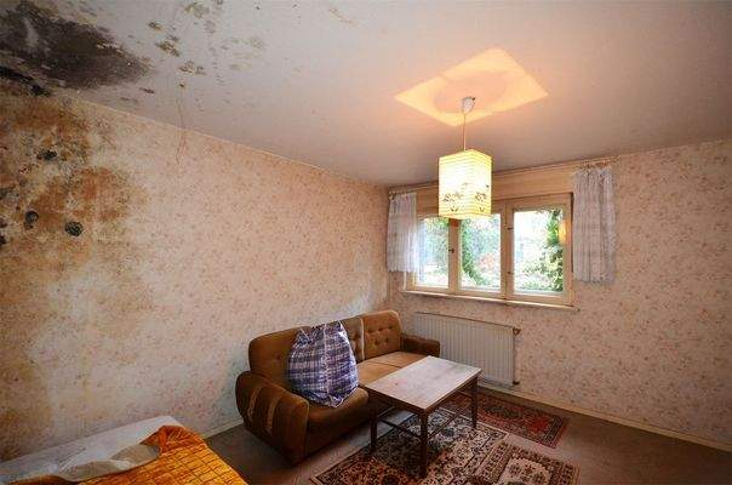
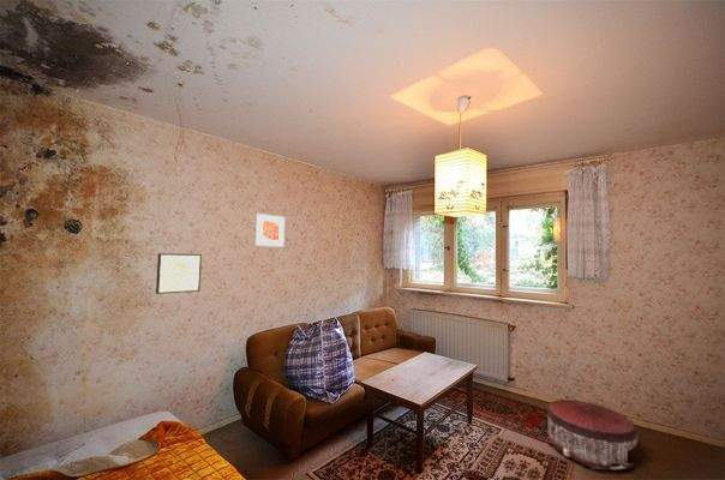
+ pouf [546,398,639,472]
+ wall art [155,252,203,295]
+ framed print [254,212,286,248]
